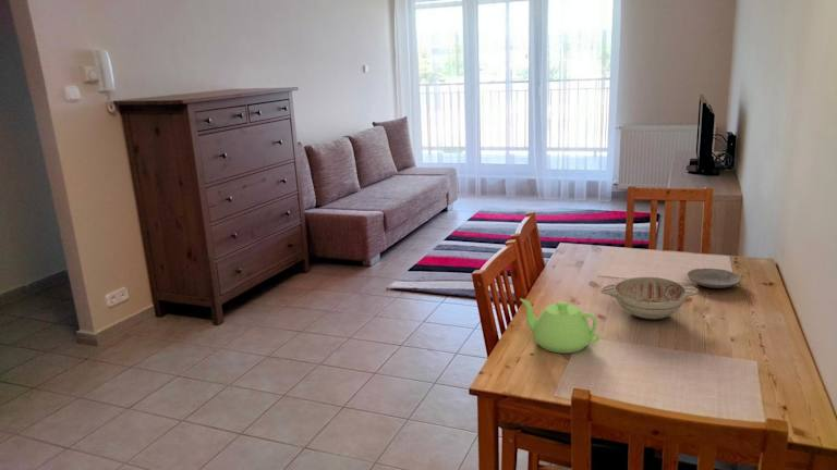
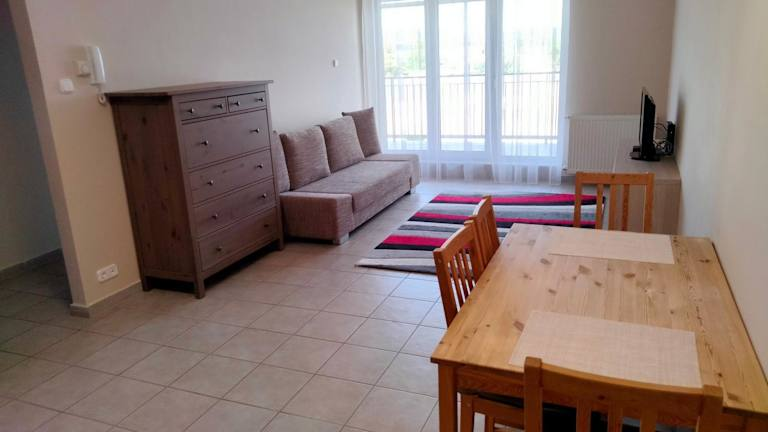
- decorative bowl [599,276,700,320]
- teapot [519,298,601,355]
- plate [687,268,742,289]
